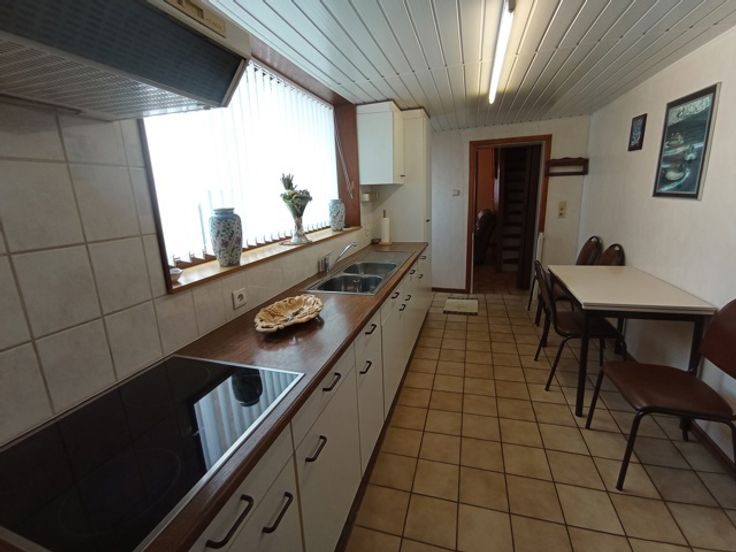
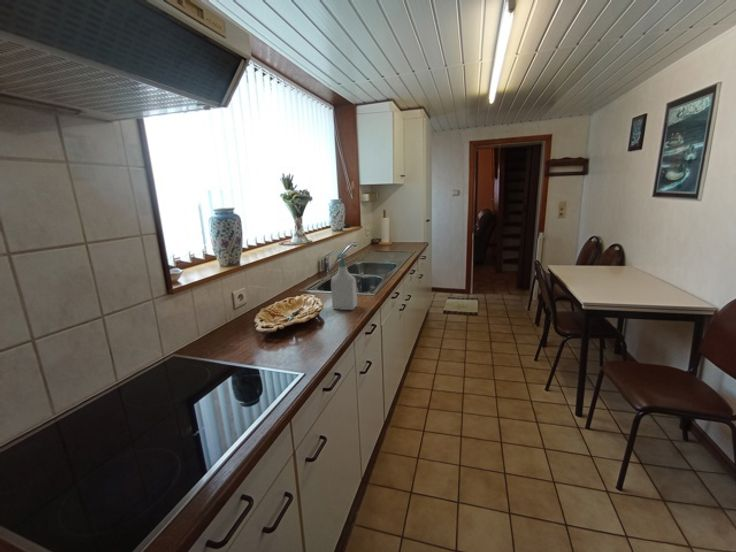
+ soap bottle [330,252,358,311]
